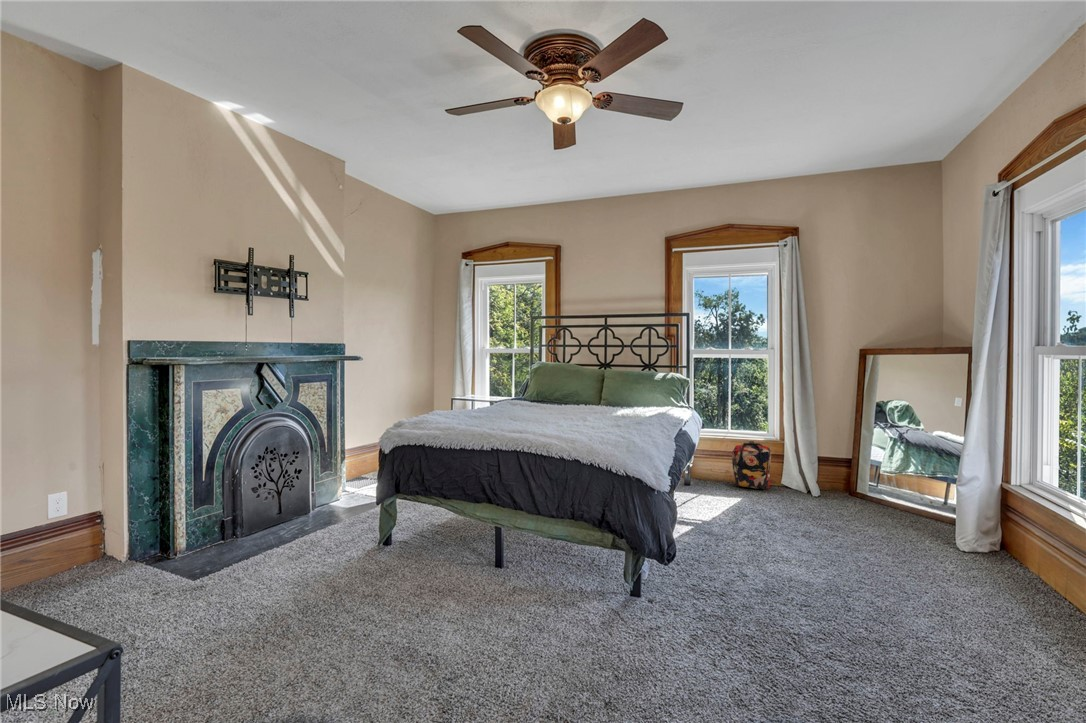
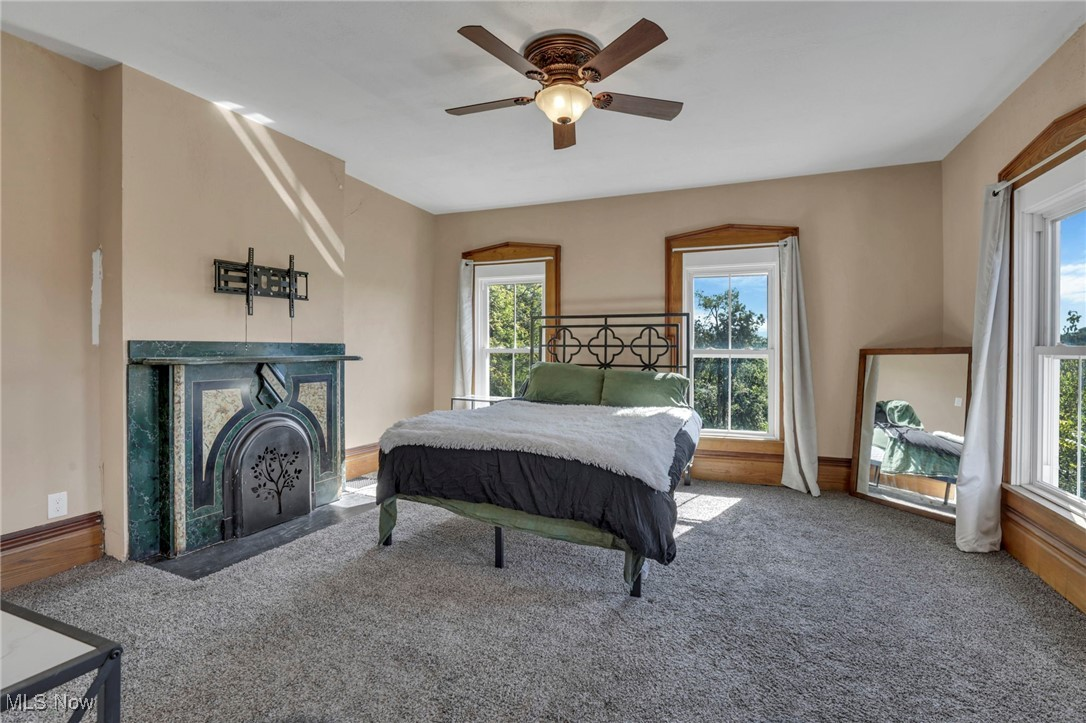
- backpack [731,440,772,491]
